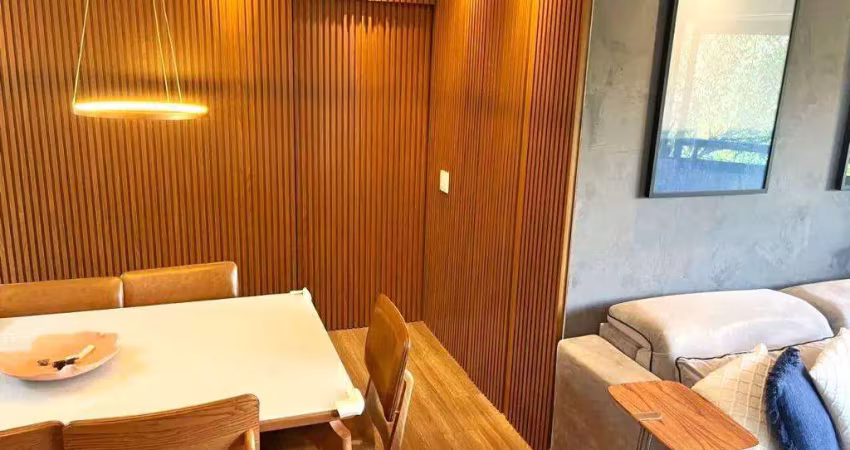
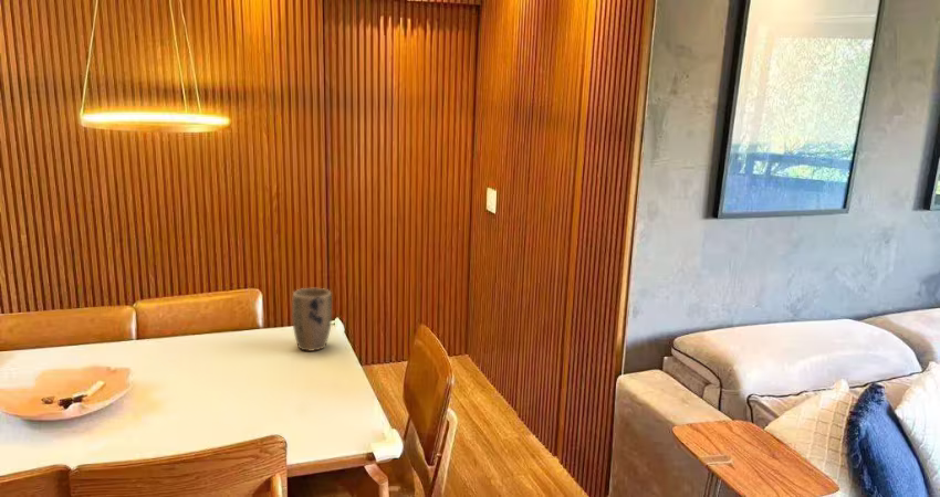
+ plant pot [291,287,333,352]
